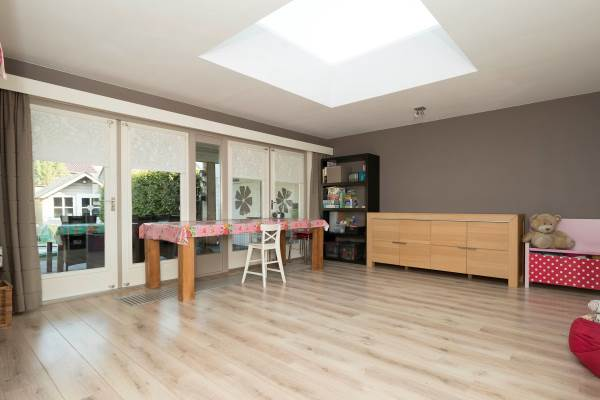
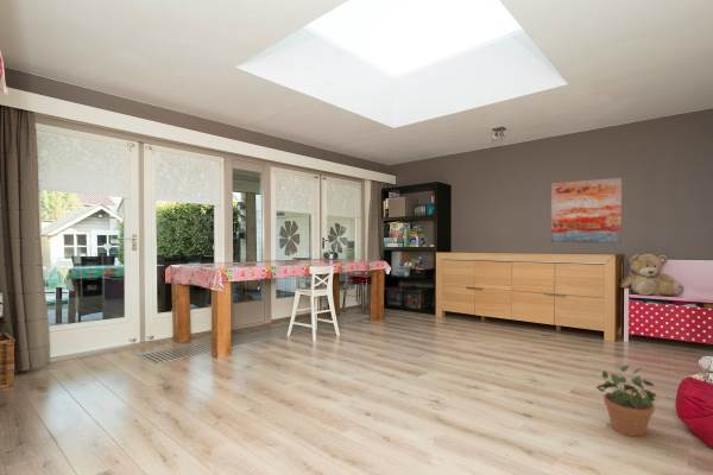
+ potted plant [595,363,661,438]
+ wall art [550,177,623,245]
